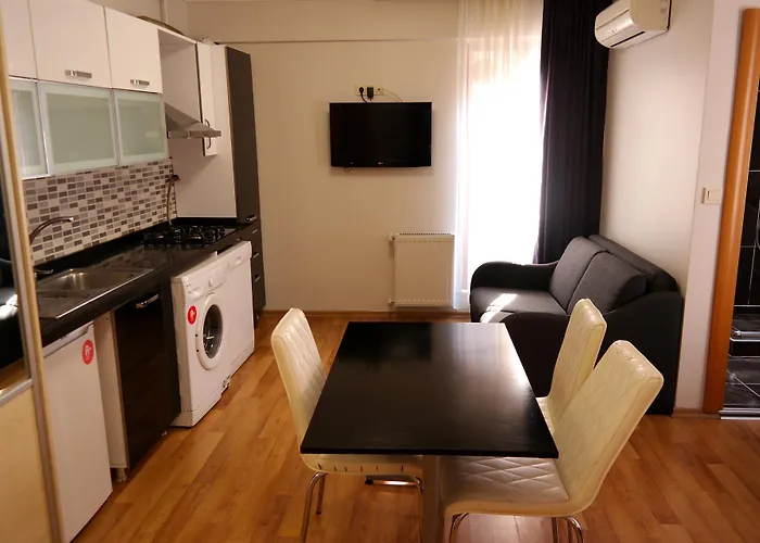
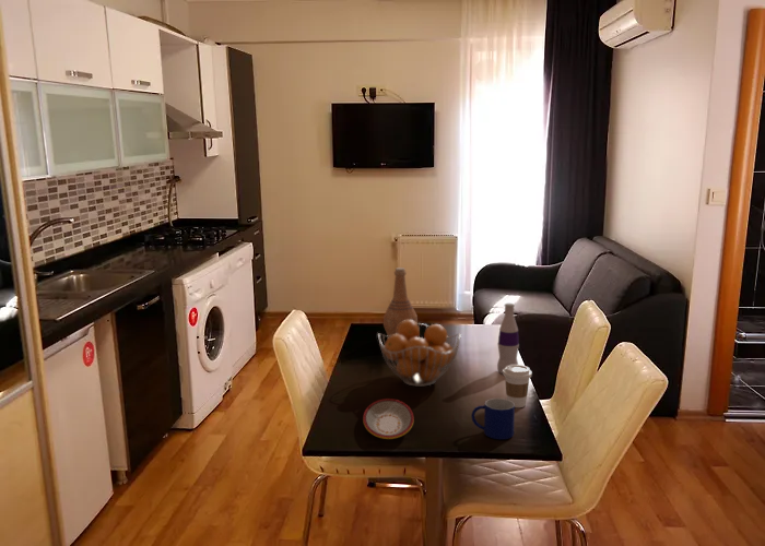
+ bottle [496,302,520,375]
+ coffee cup [502,364,533,408]
+ fruit basket [377,320,462,388]
+ mug [470,397,516,440]
+ plate [362,397,415,440]
+ vase [382,266,419,339]
